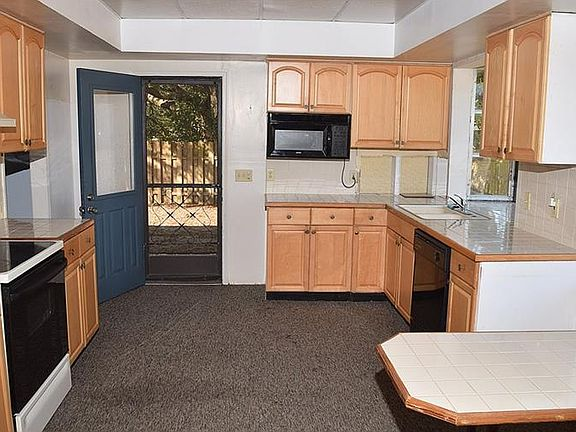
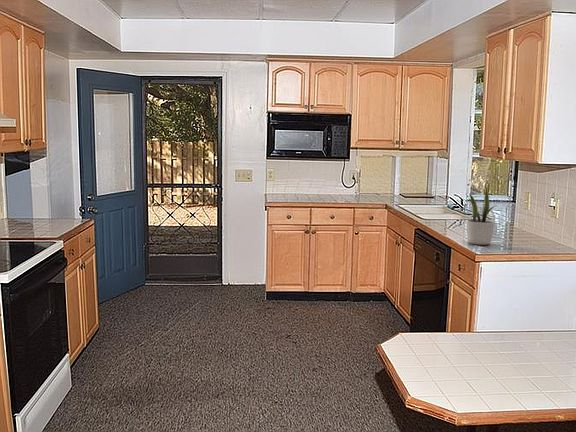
+ potted plant [466,185,498,246]
